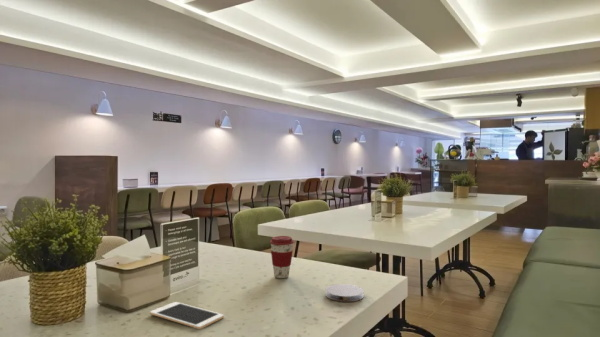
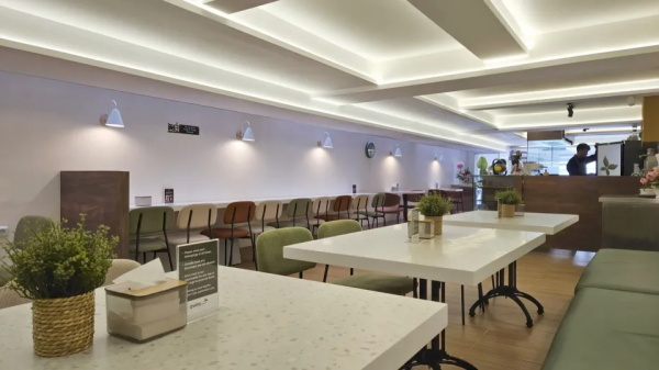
- coffee cup [269,235,295,279]
- cell phone [149,301,225,330]
- coaster [325,283,365,303]
